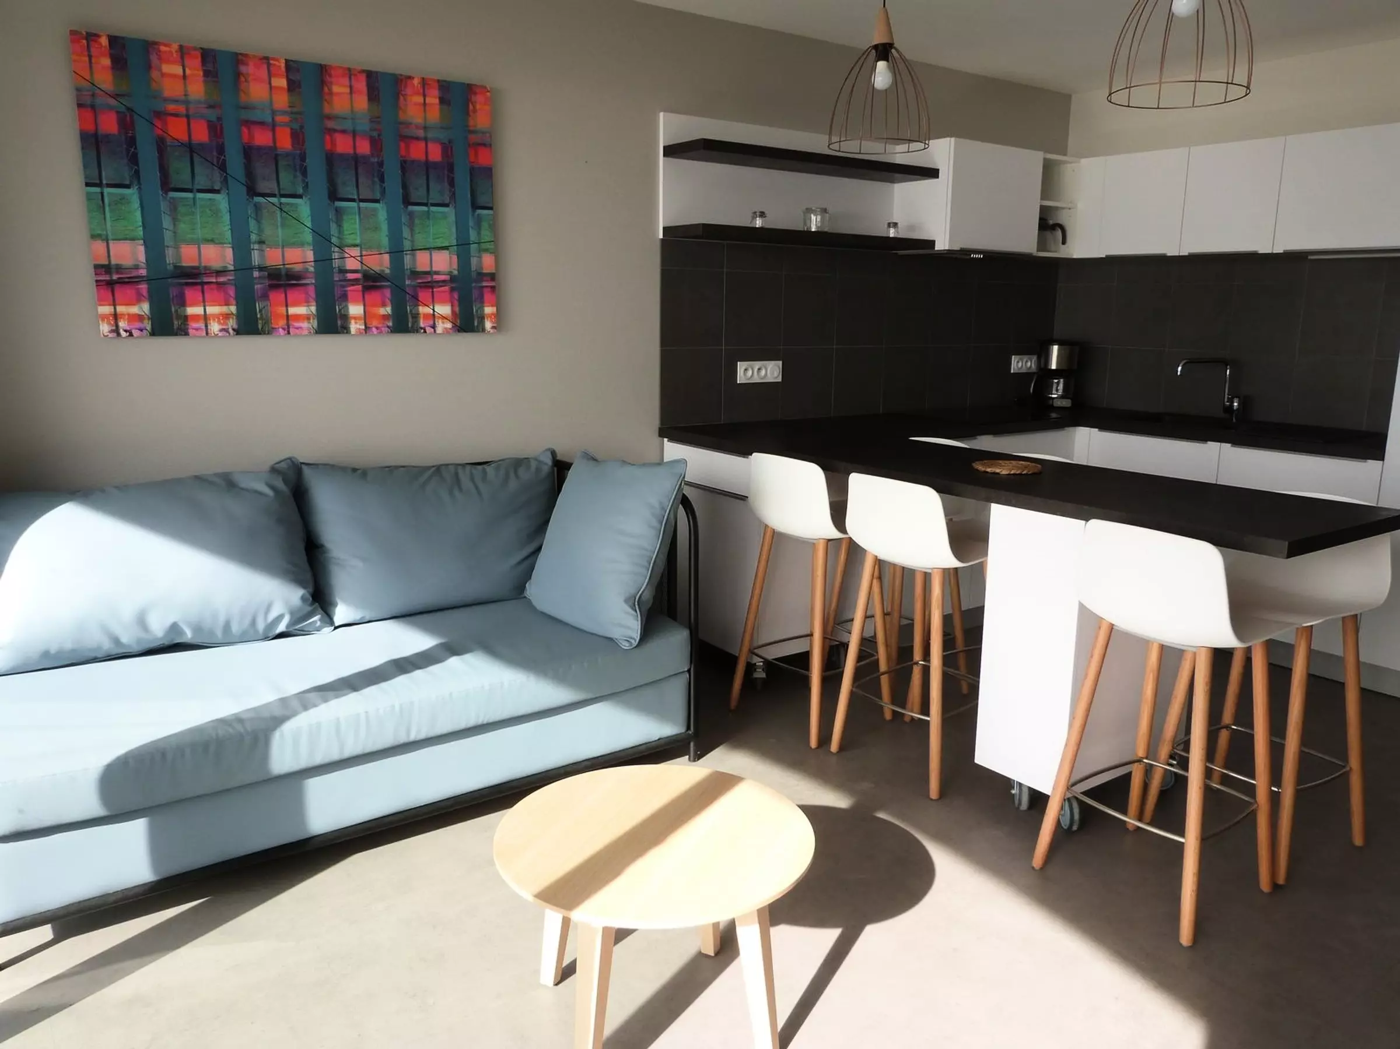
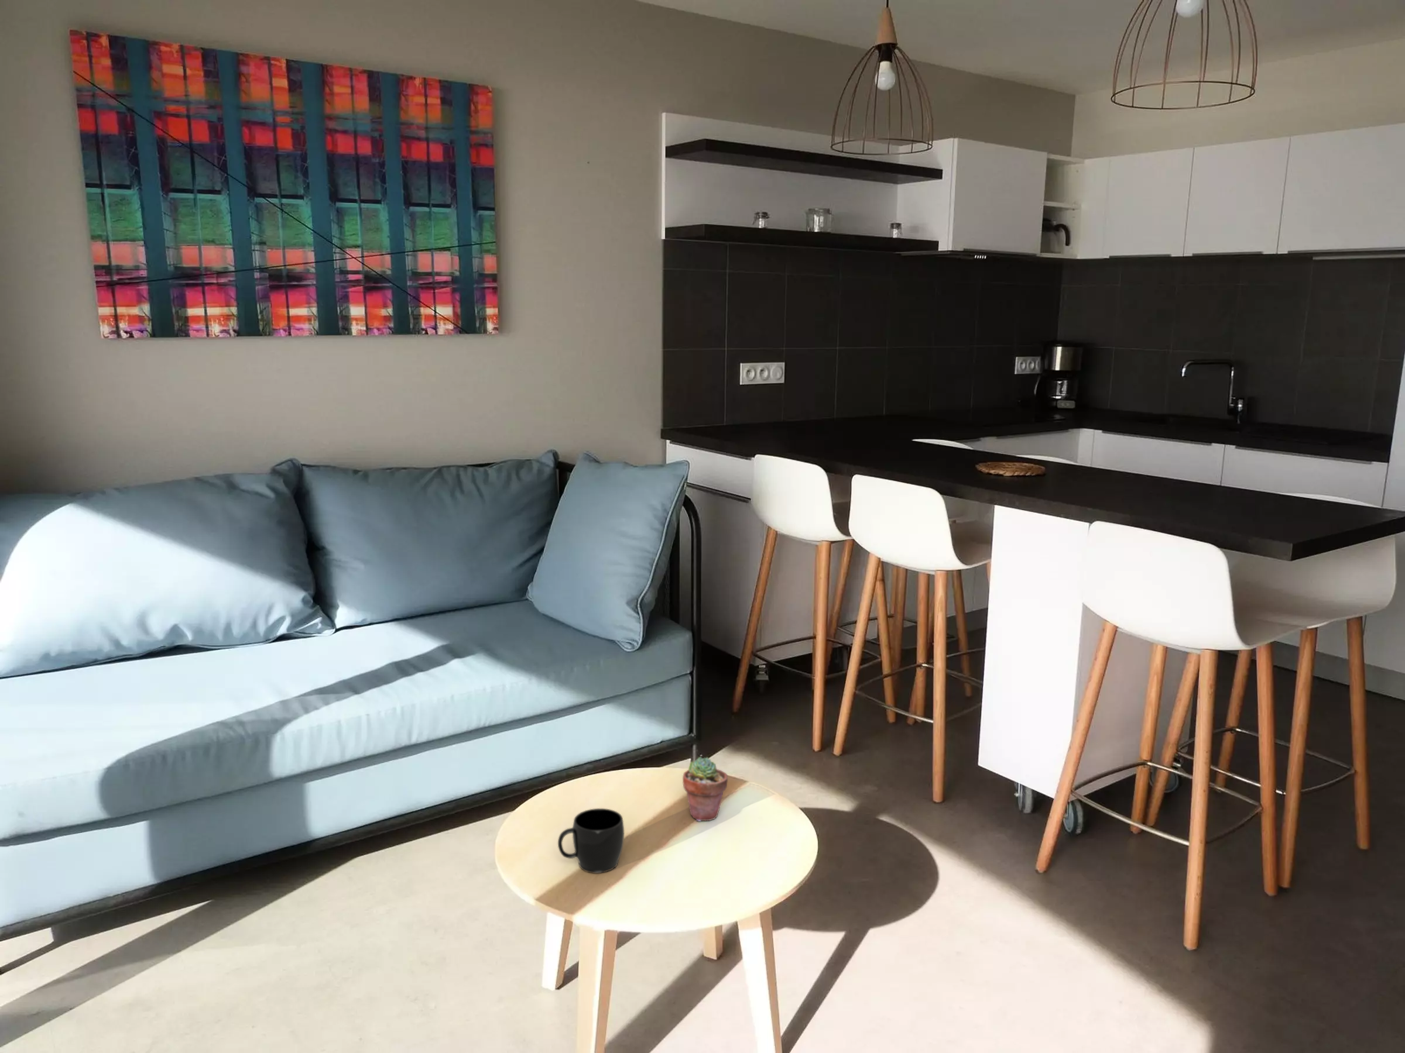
+ mug [558,807,625,874]
+ potted succulent [681,757,728,822]
